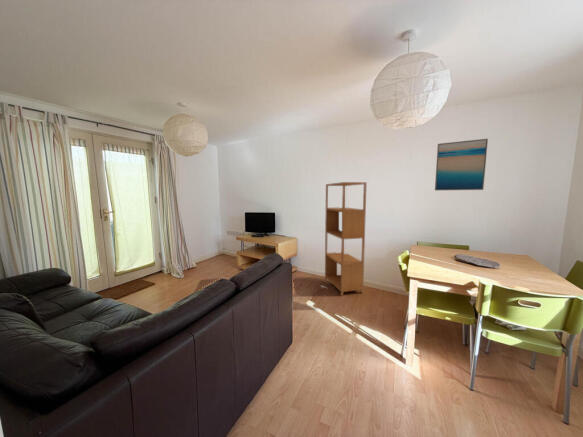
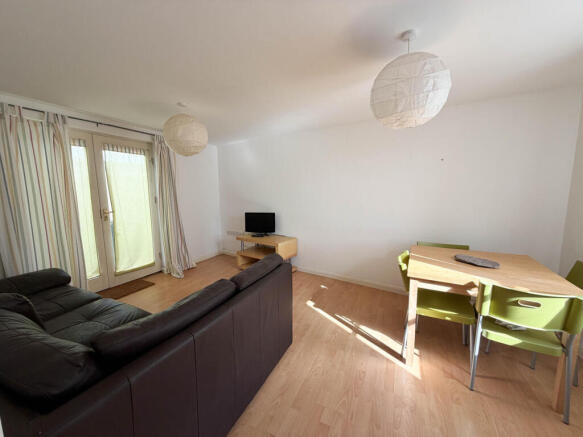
- wall art [434,138,489,192]
- bookshelf [324,181,368,297]
